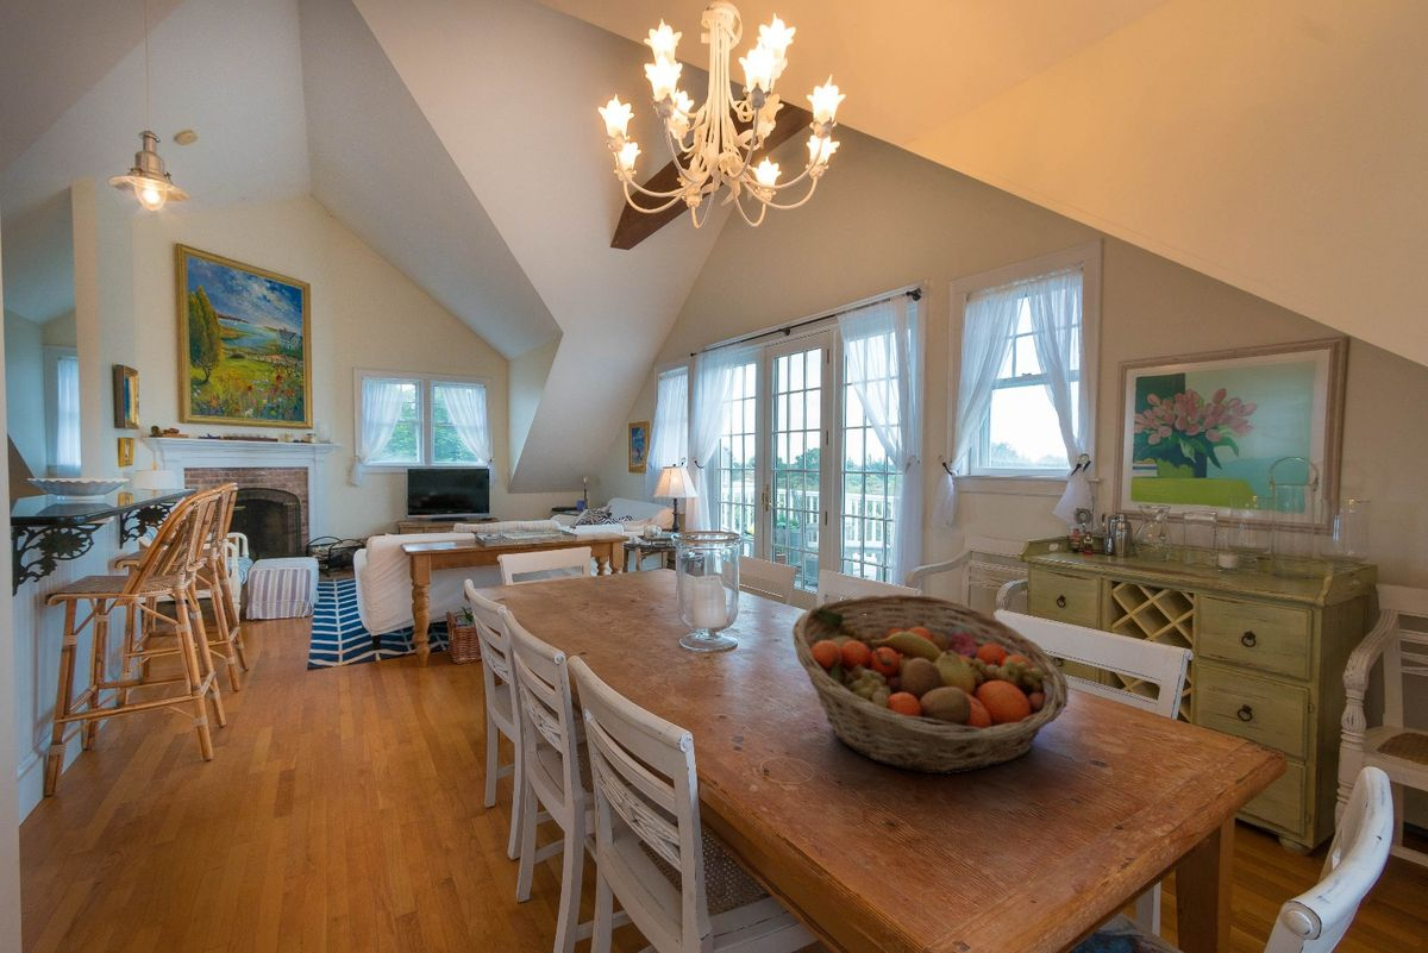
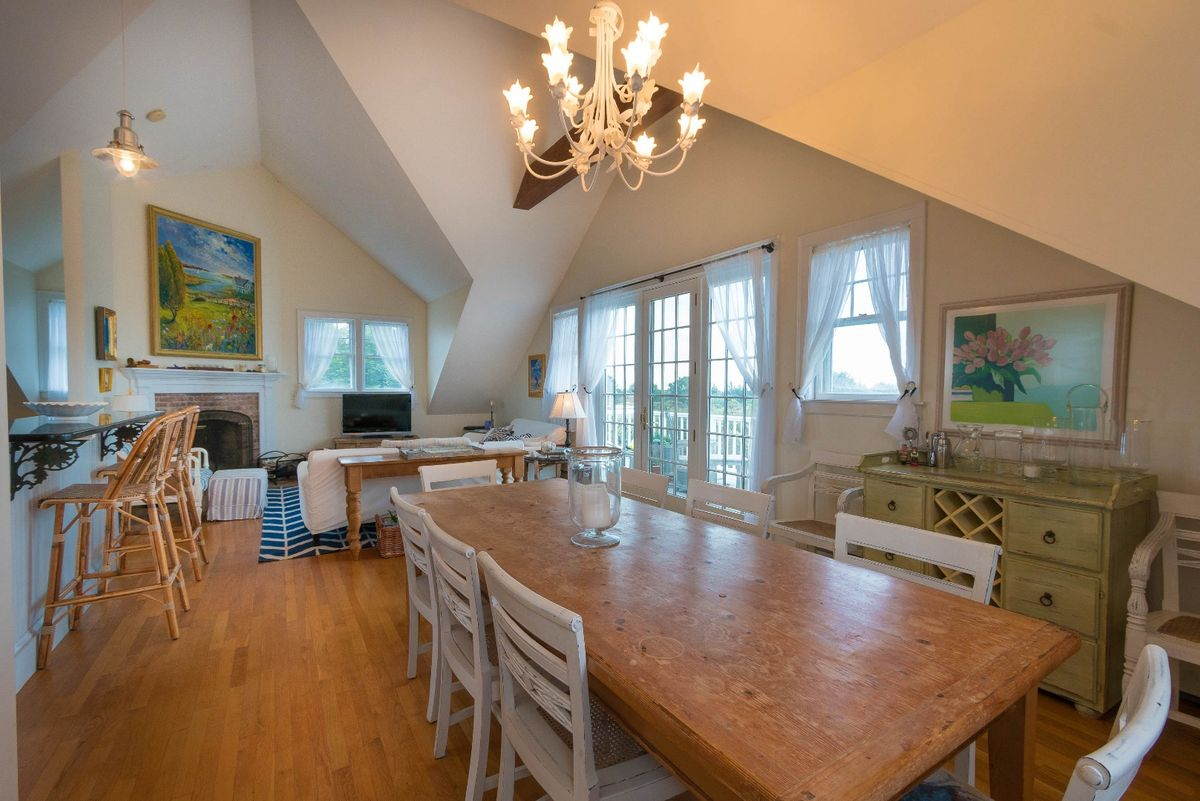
- fruit basket [791,593,1070,775]
